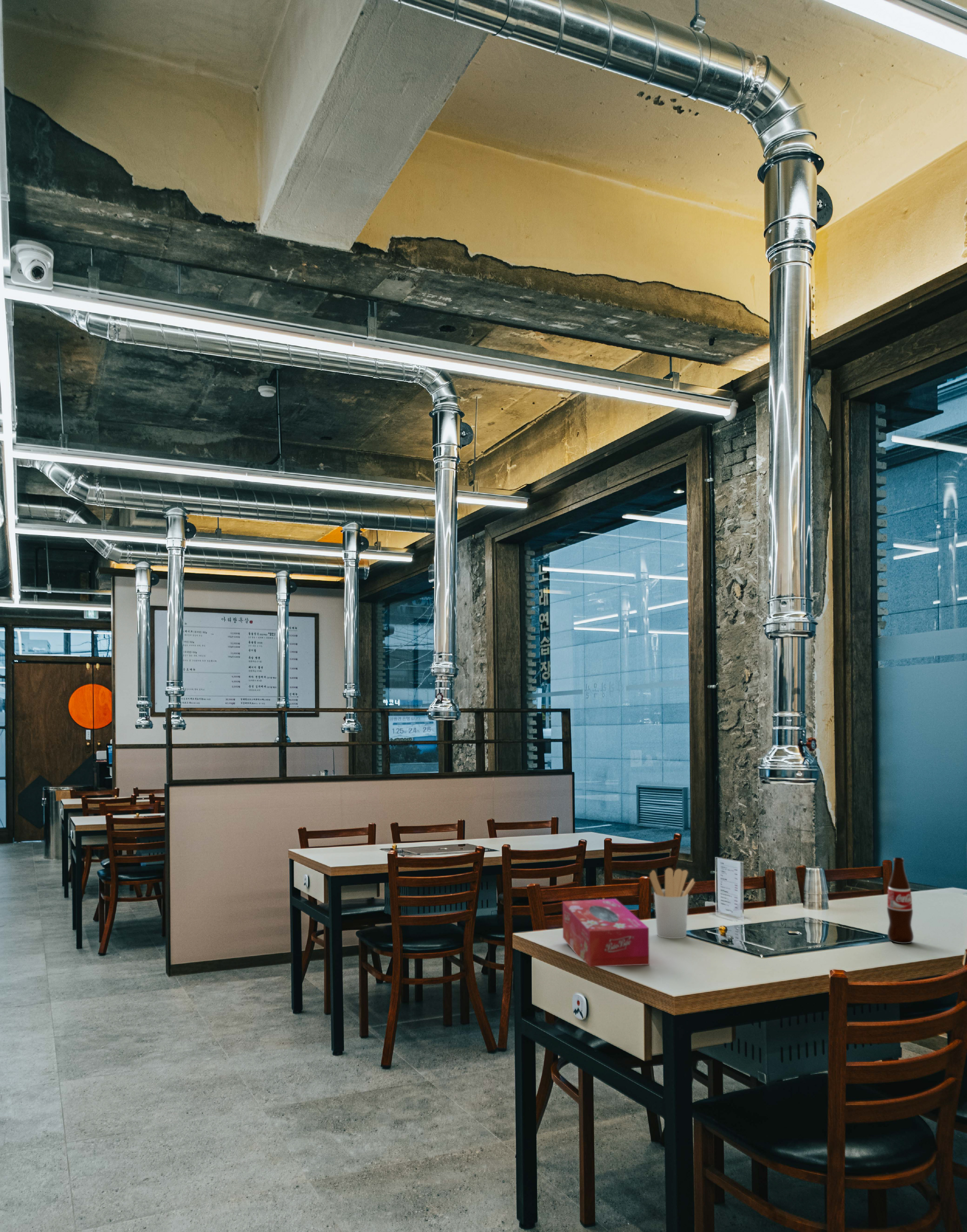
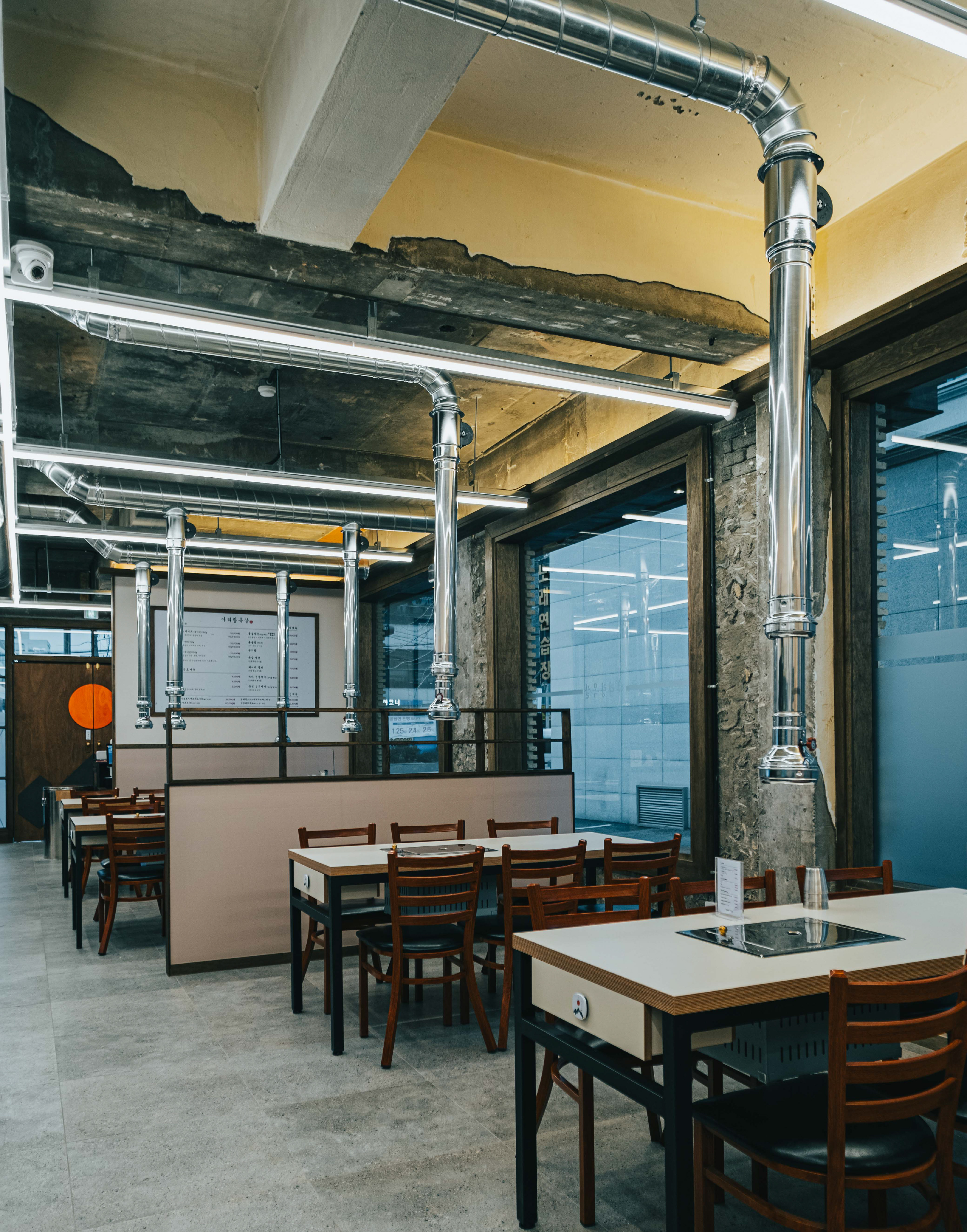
- bottle [887,857,914,944]
- tissue box [562,898,649,967]
- utensil holder [649,868,695,939]
